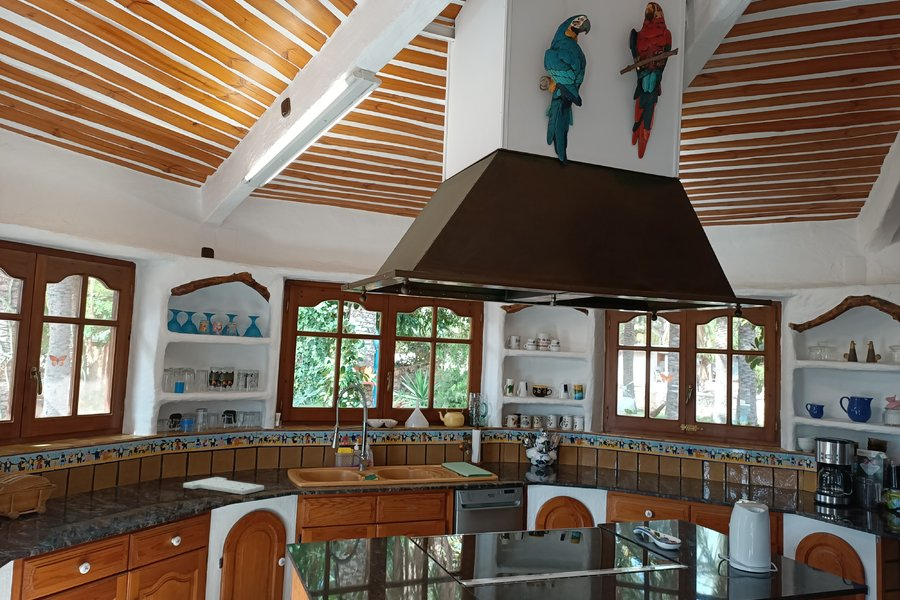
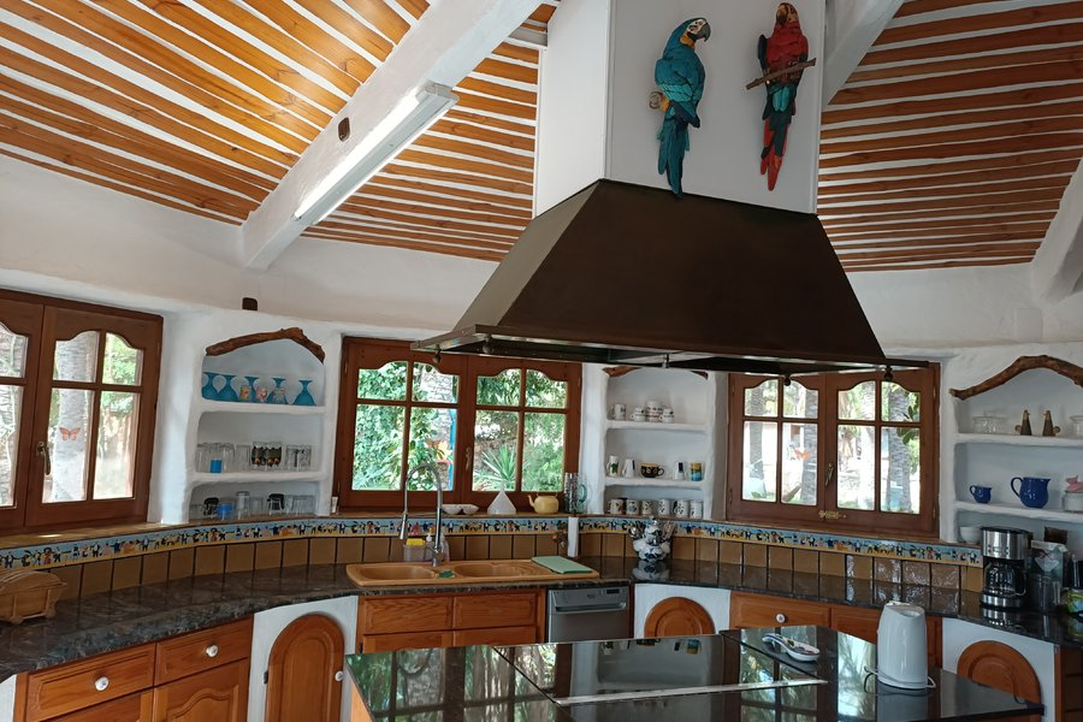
- cutting board [182,476,265,495]
